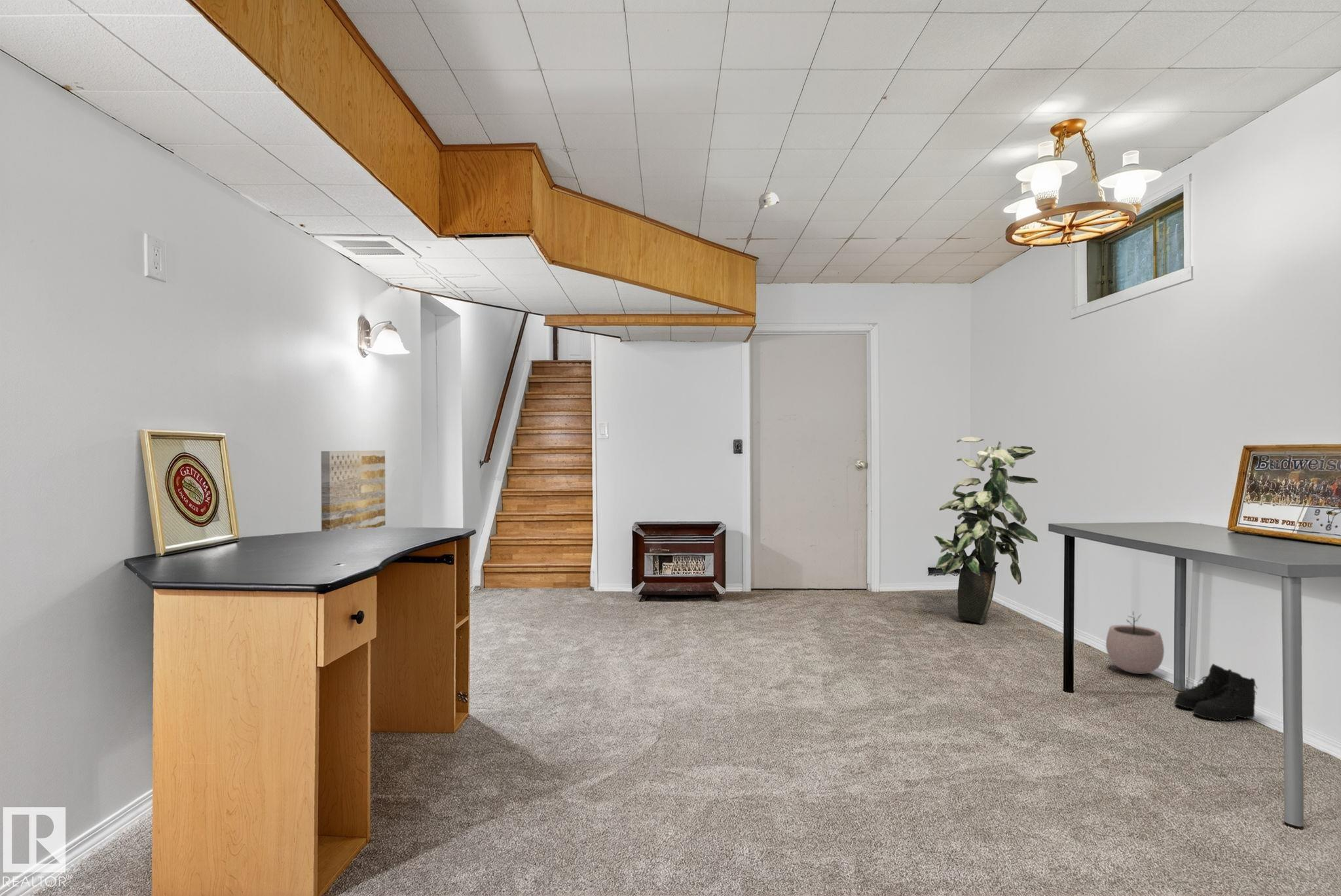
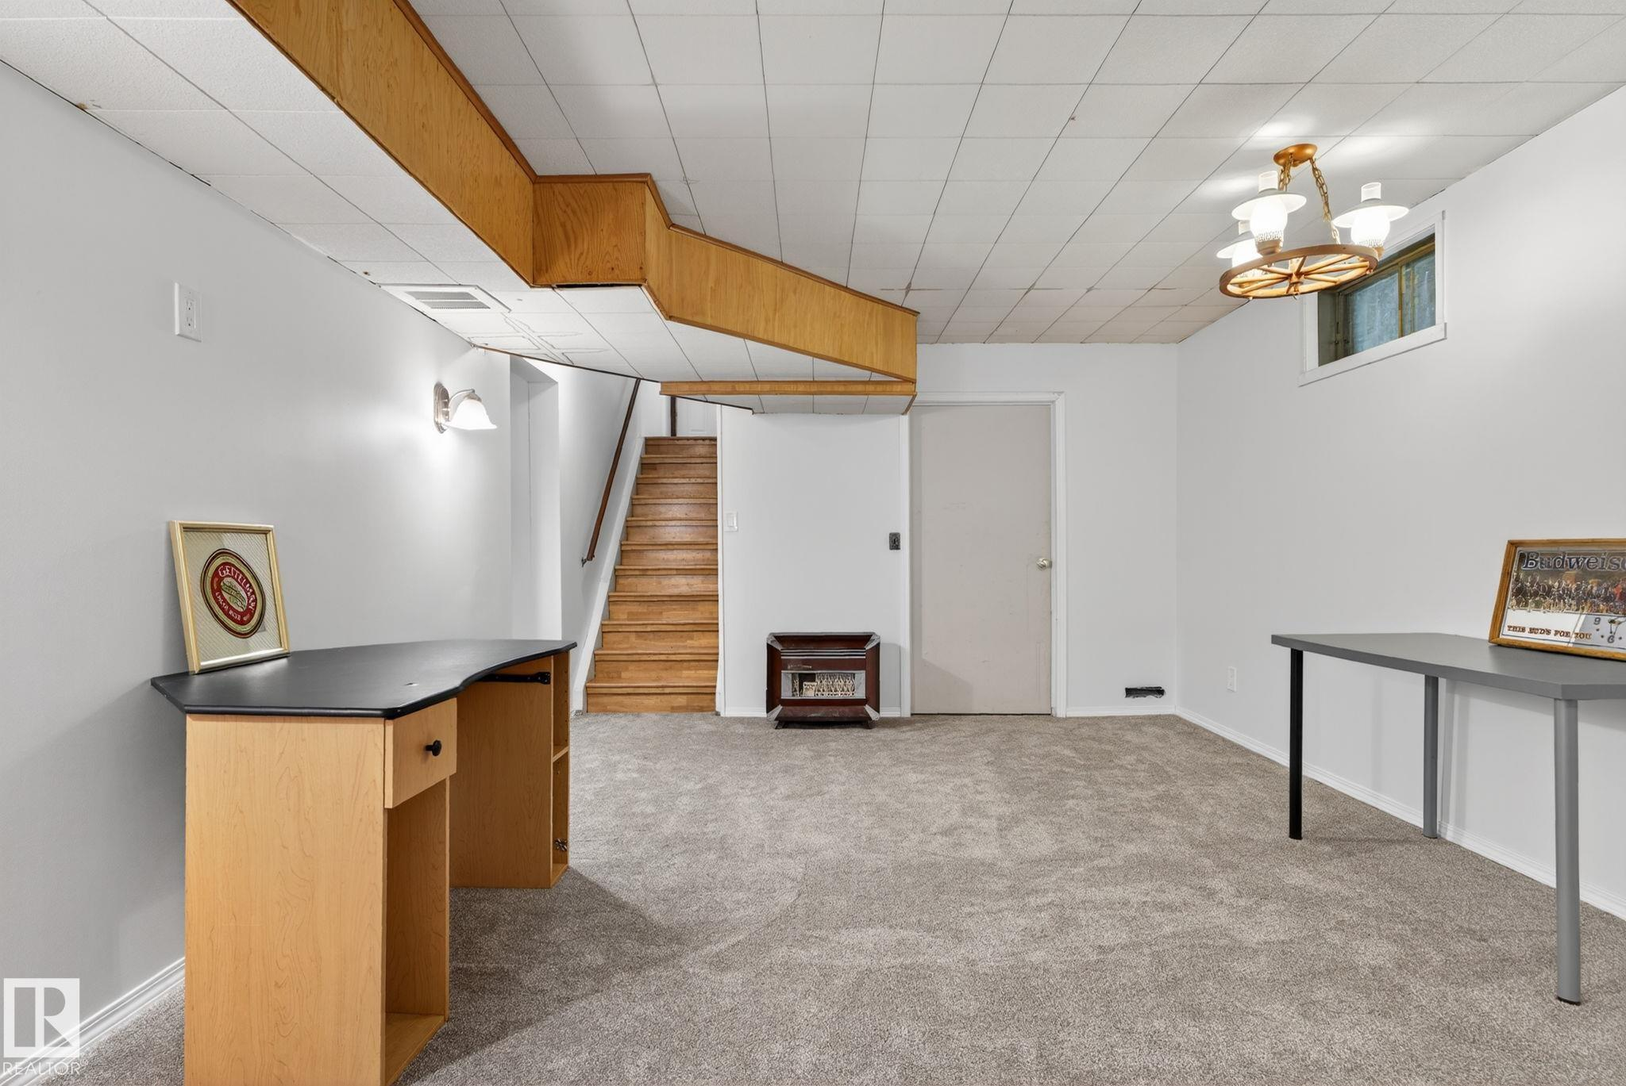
- indoor plant [933,437,1038,624]
- boots [1173,663,1258,722]
- plant pot [1105,610,1165,675]
- wall art [320,450,386,532]
- smoke detector [758,191,780,210]
